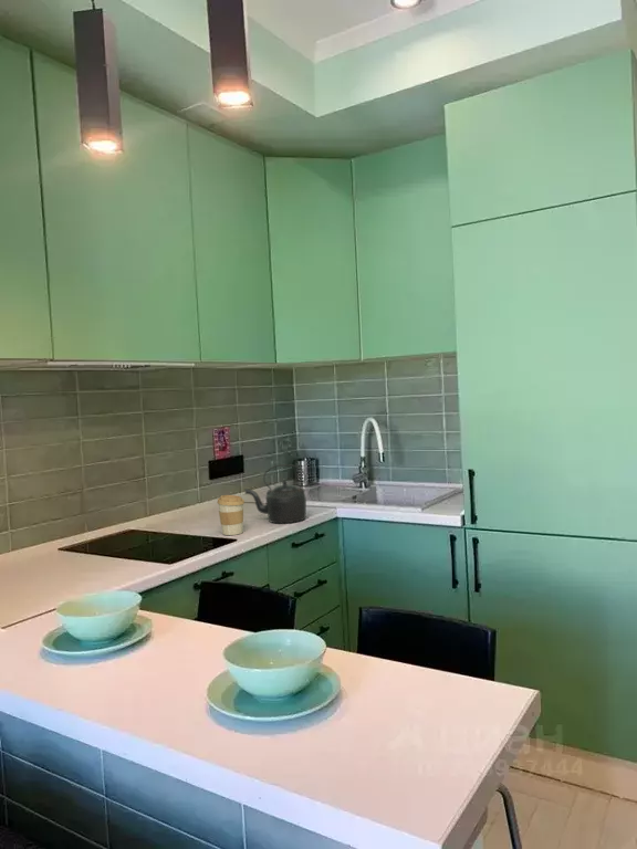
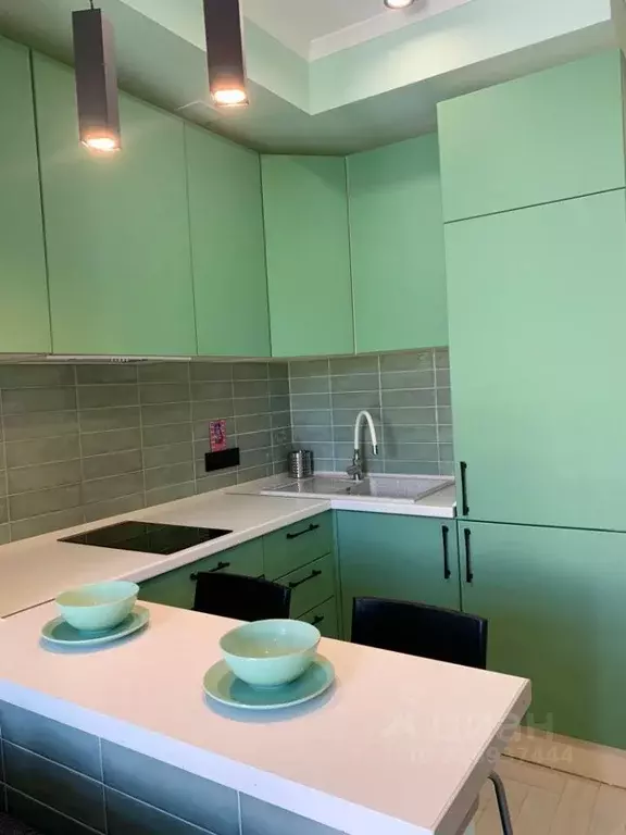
- coffee cup [217,494,246,536]
- kettle [243,463,307,524]
